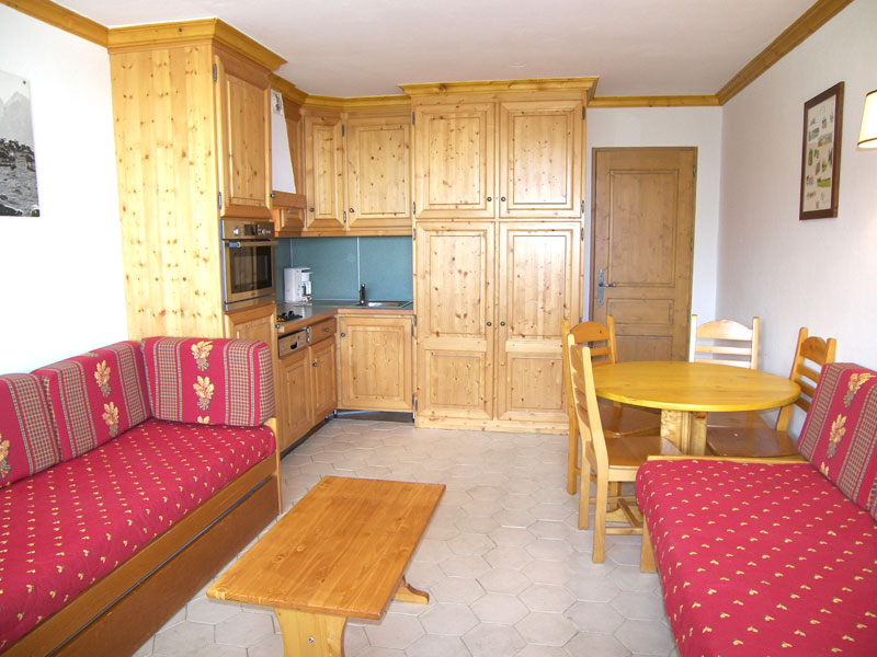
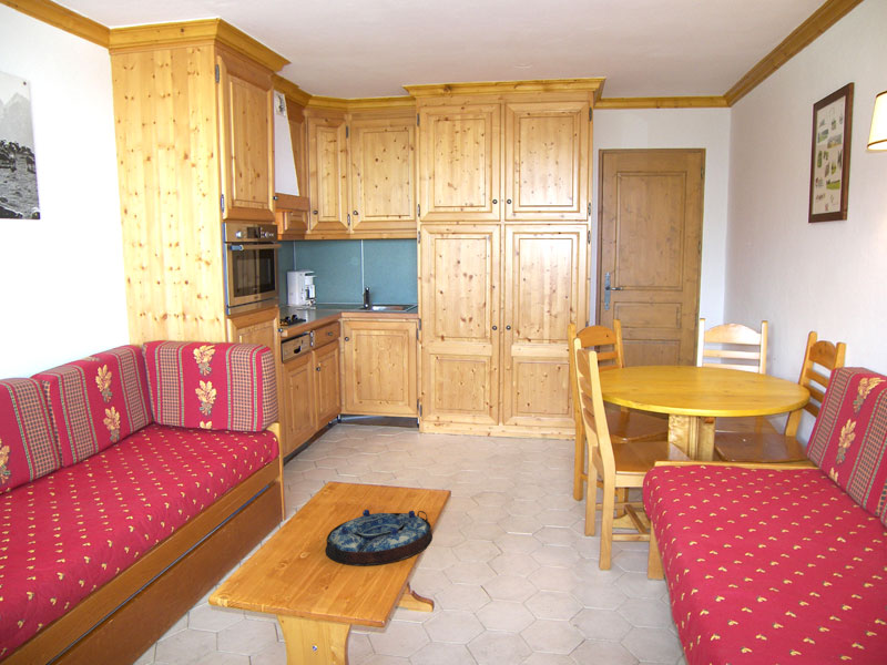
+ serving tray [324,509,434,566]
